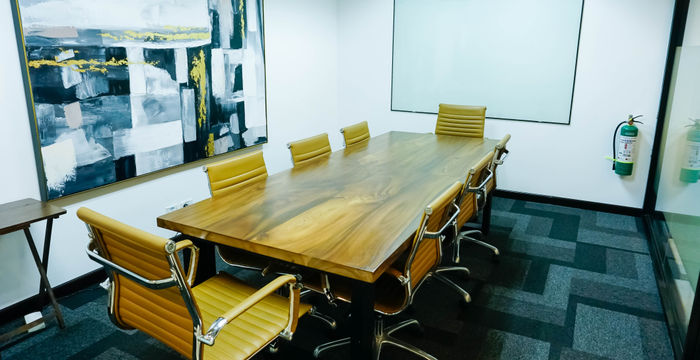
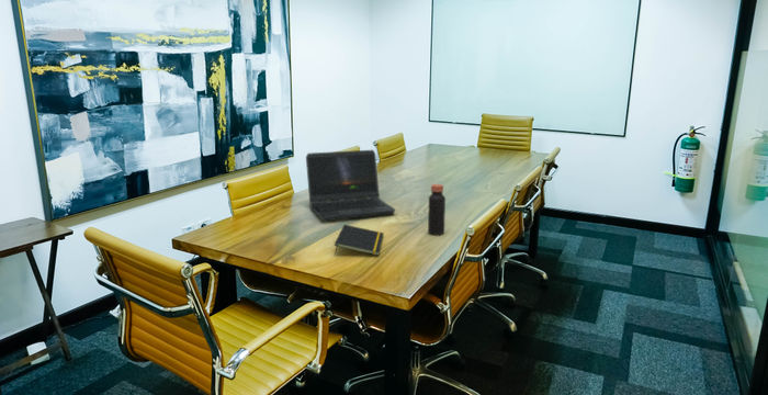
+ notepad [334,224,385,257]
+ laptop computer [305,149,396,222]
+ bottle [427,183,447,236]
